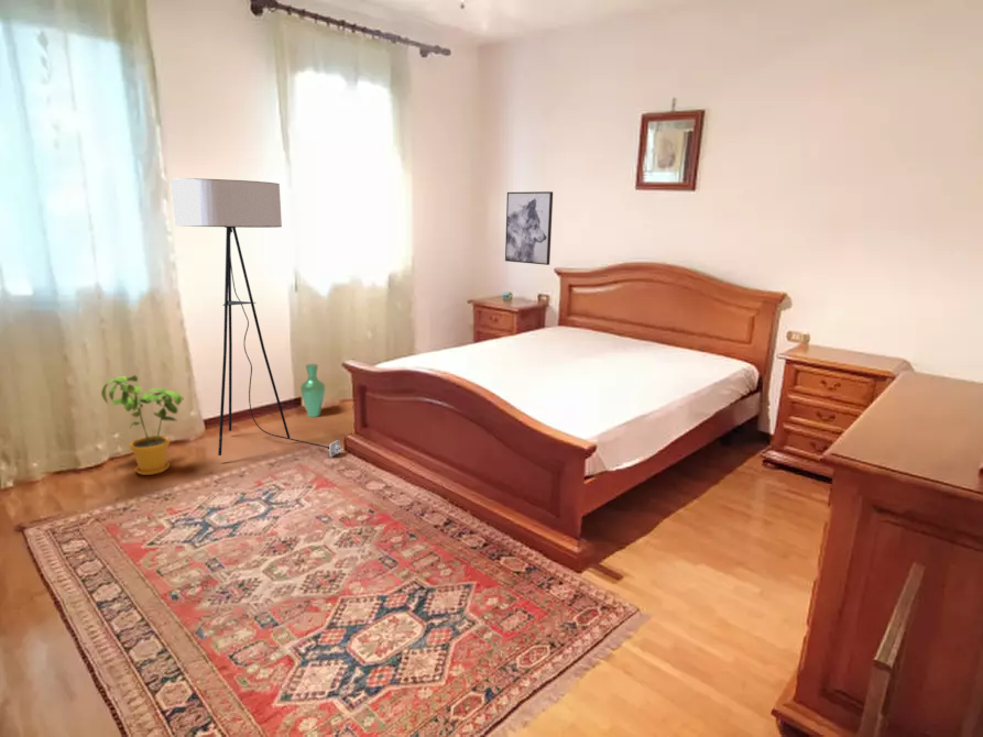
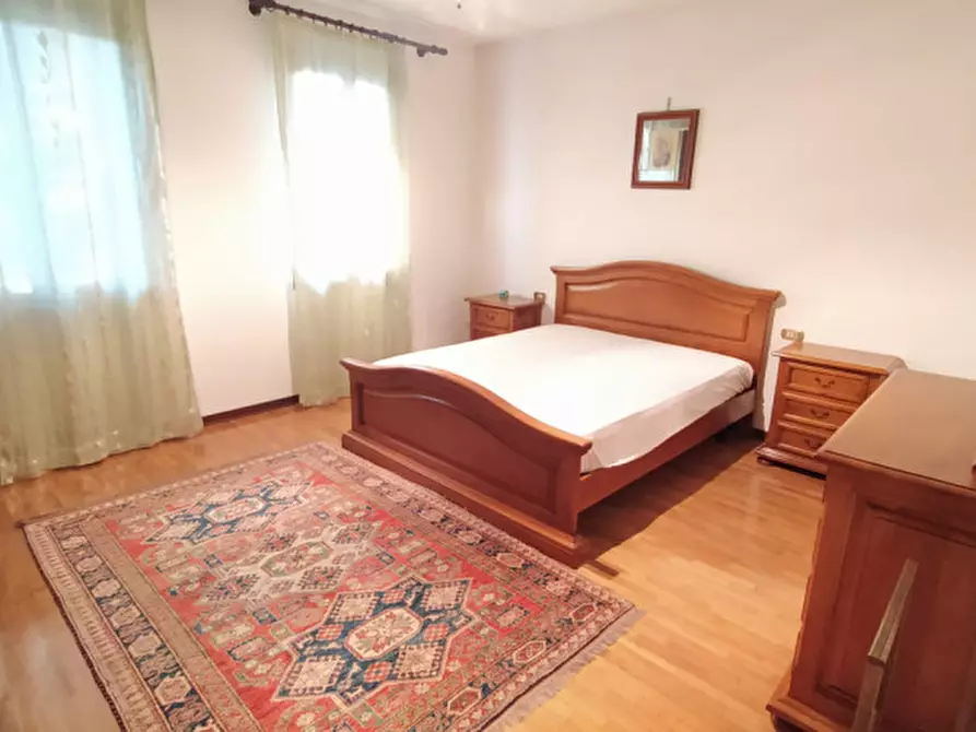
- house plant [100,374,184,476]
- vase [299,363,326,418]
- wall art [504,190,554,266]
- floor lamp [170,177,345,459]
